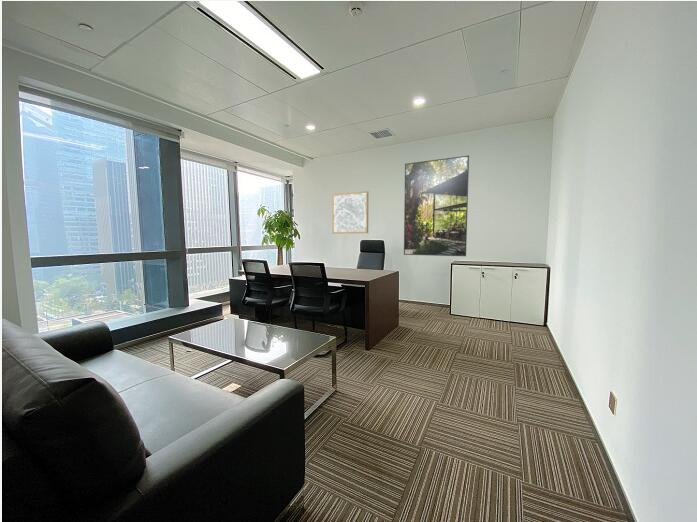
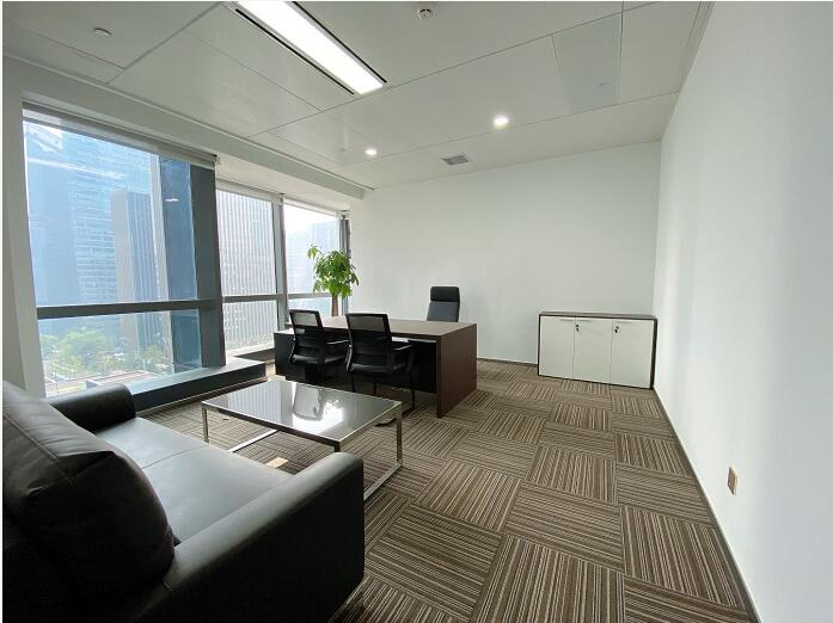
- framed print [403,154,470,257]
- wall art [331,190,369,235]
